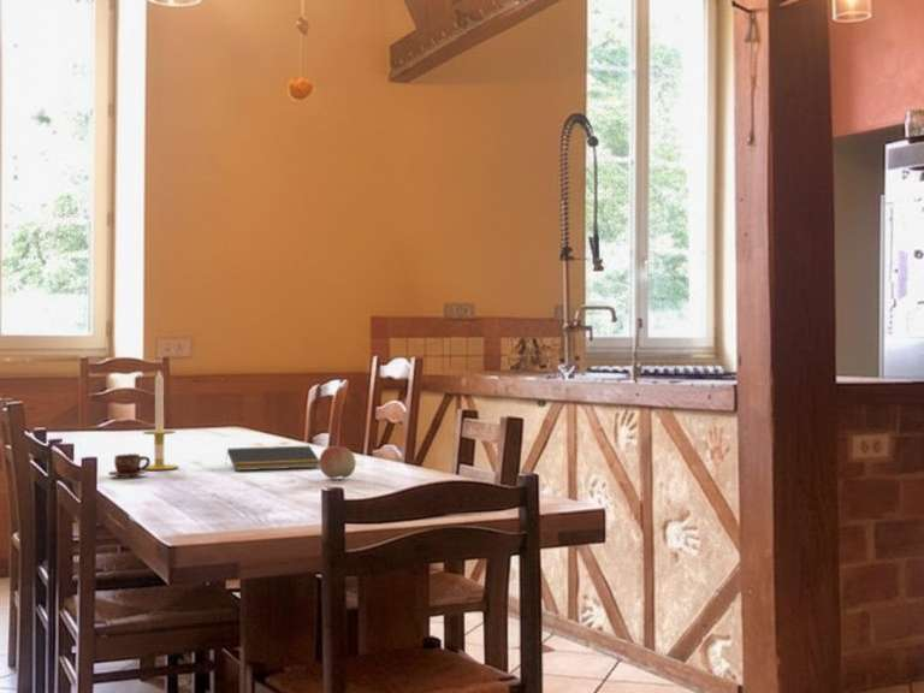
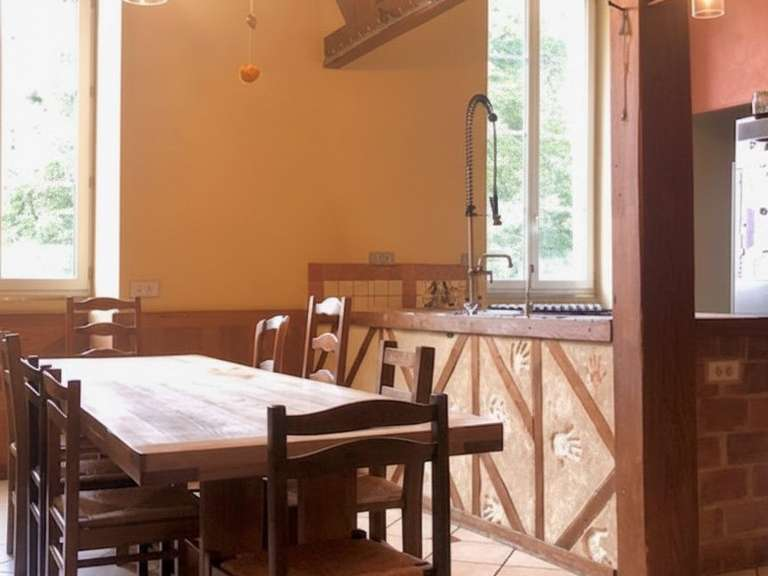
- candle [142,369,179,472]
- fruit [319,445,357,480]
- notepad [224,445,320,472]
- cup [107,452,152,479]
